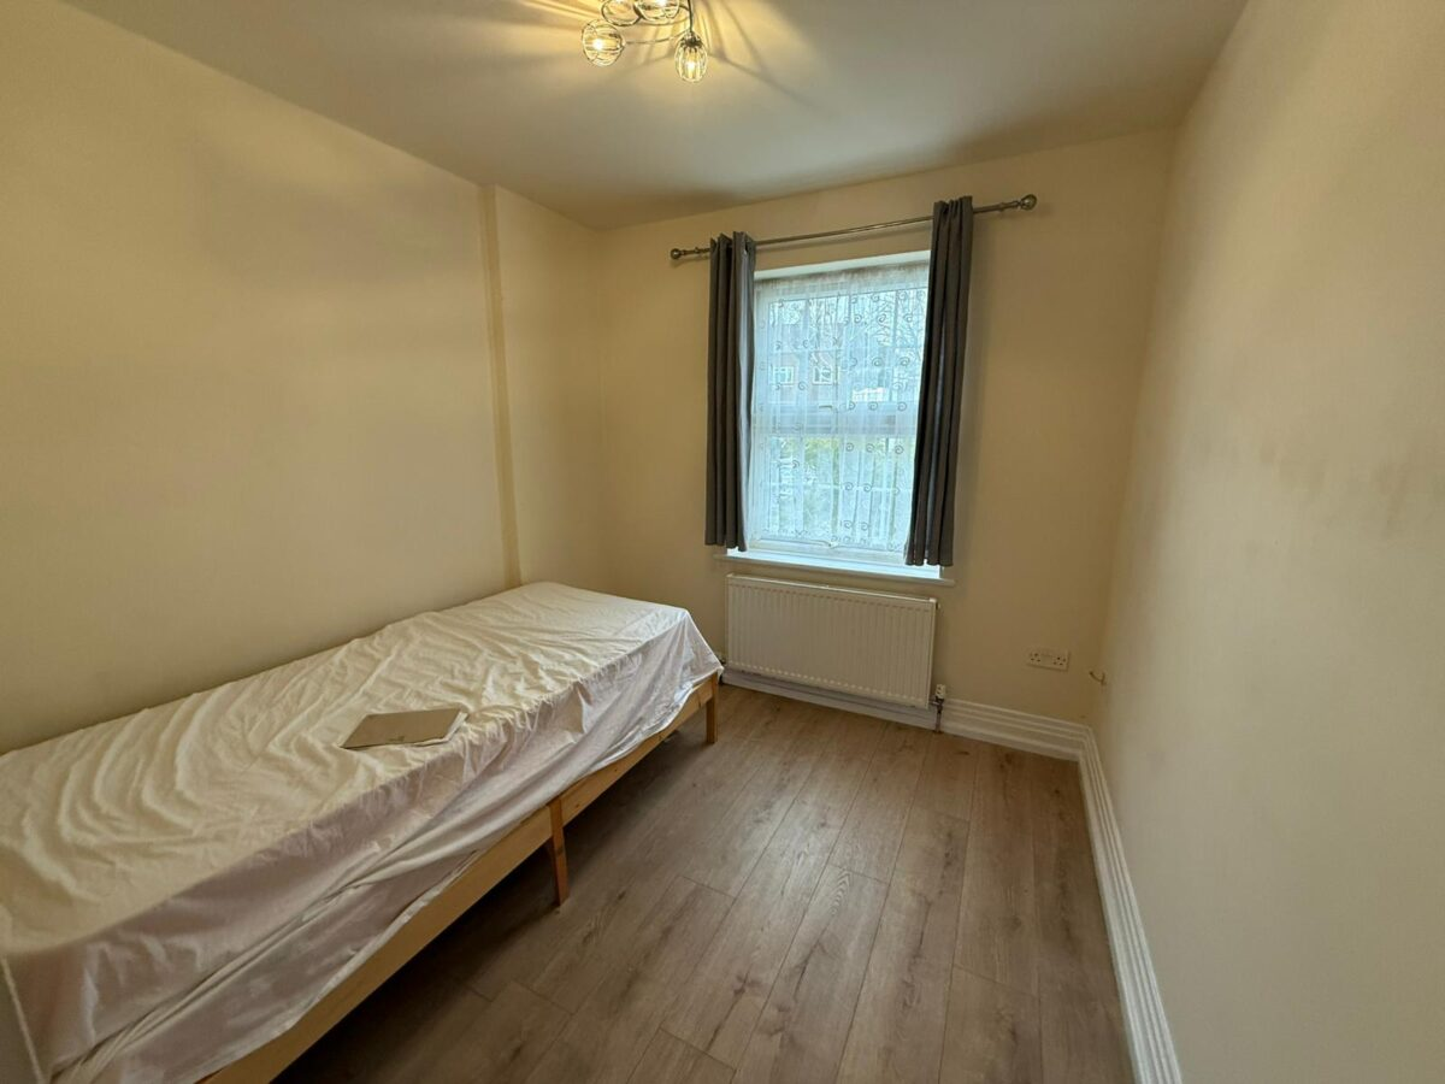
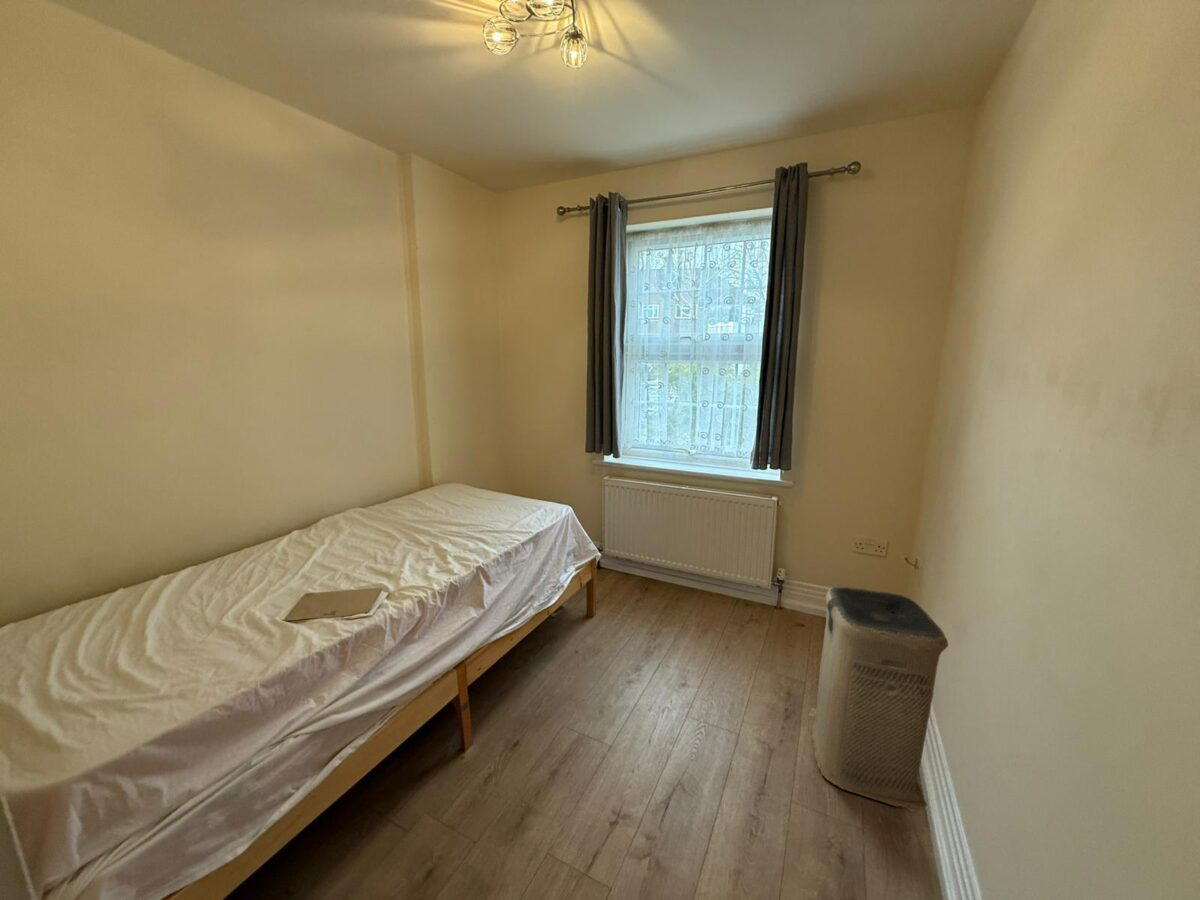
+ laundry basket [807,586,949,813]
